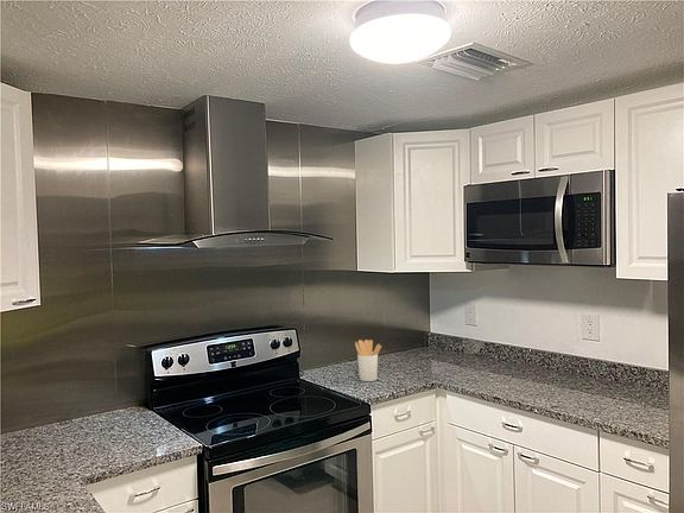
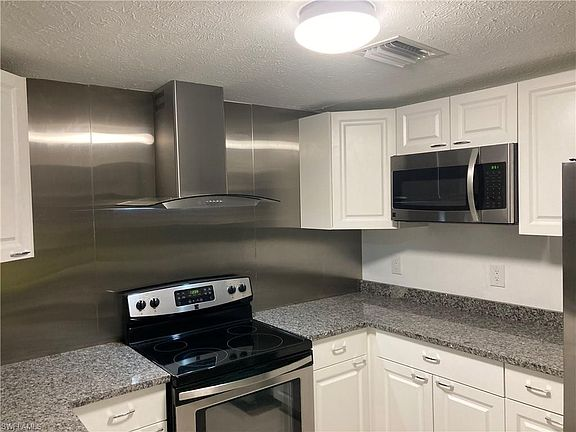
- utensil holder [354,338,382,382]
